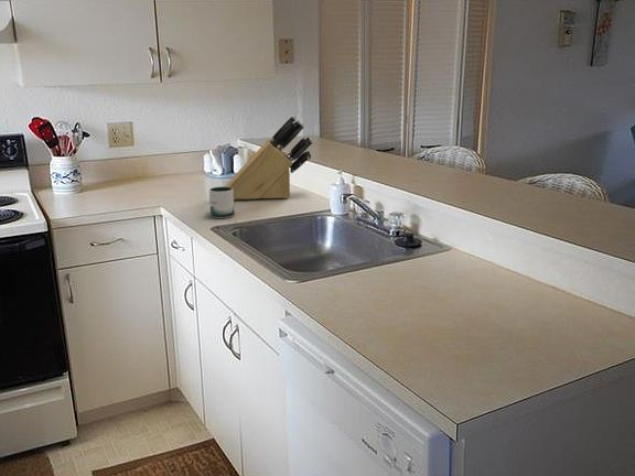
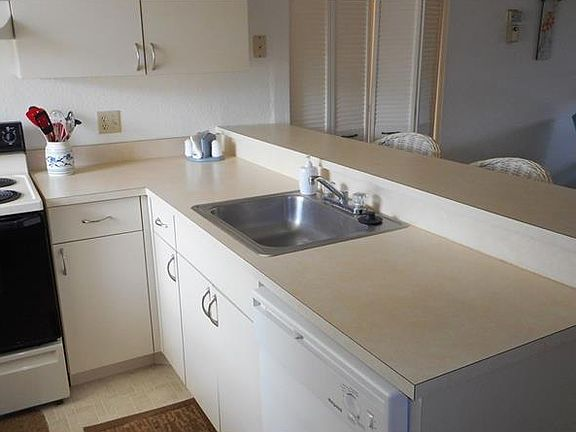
- mug [208,186,236,219]
- knife block [224,115,314,201]
